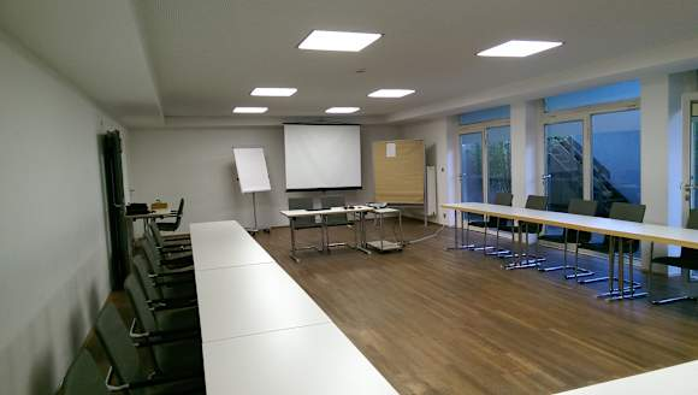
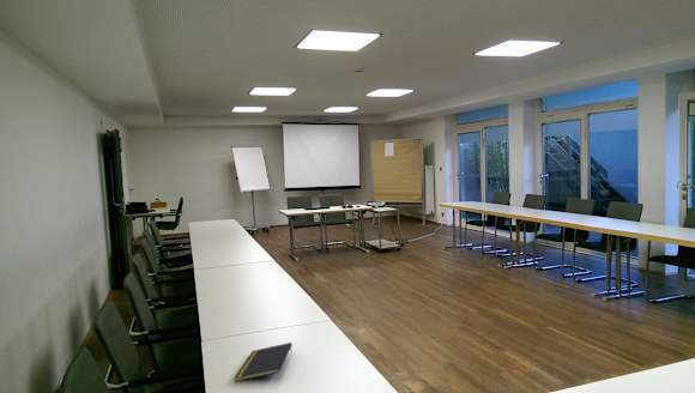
+ notepad [232,341,294,382]
